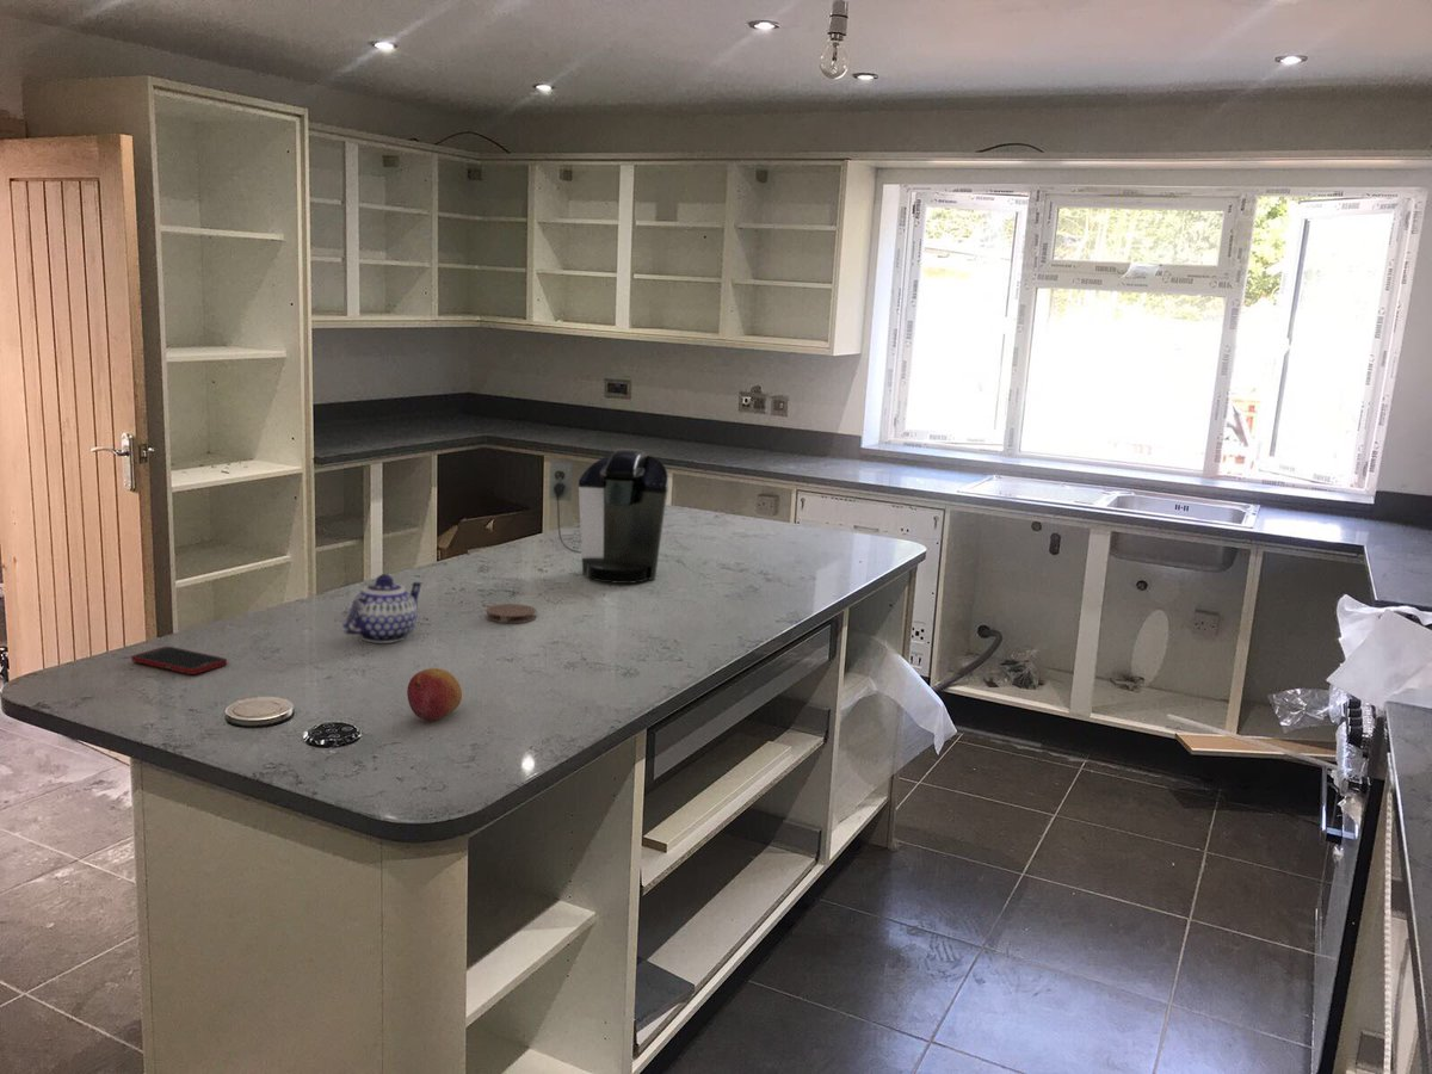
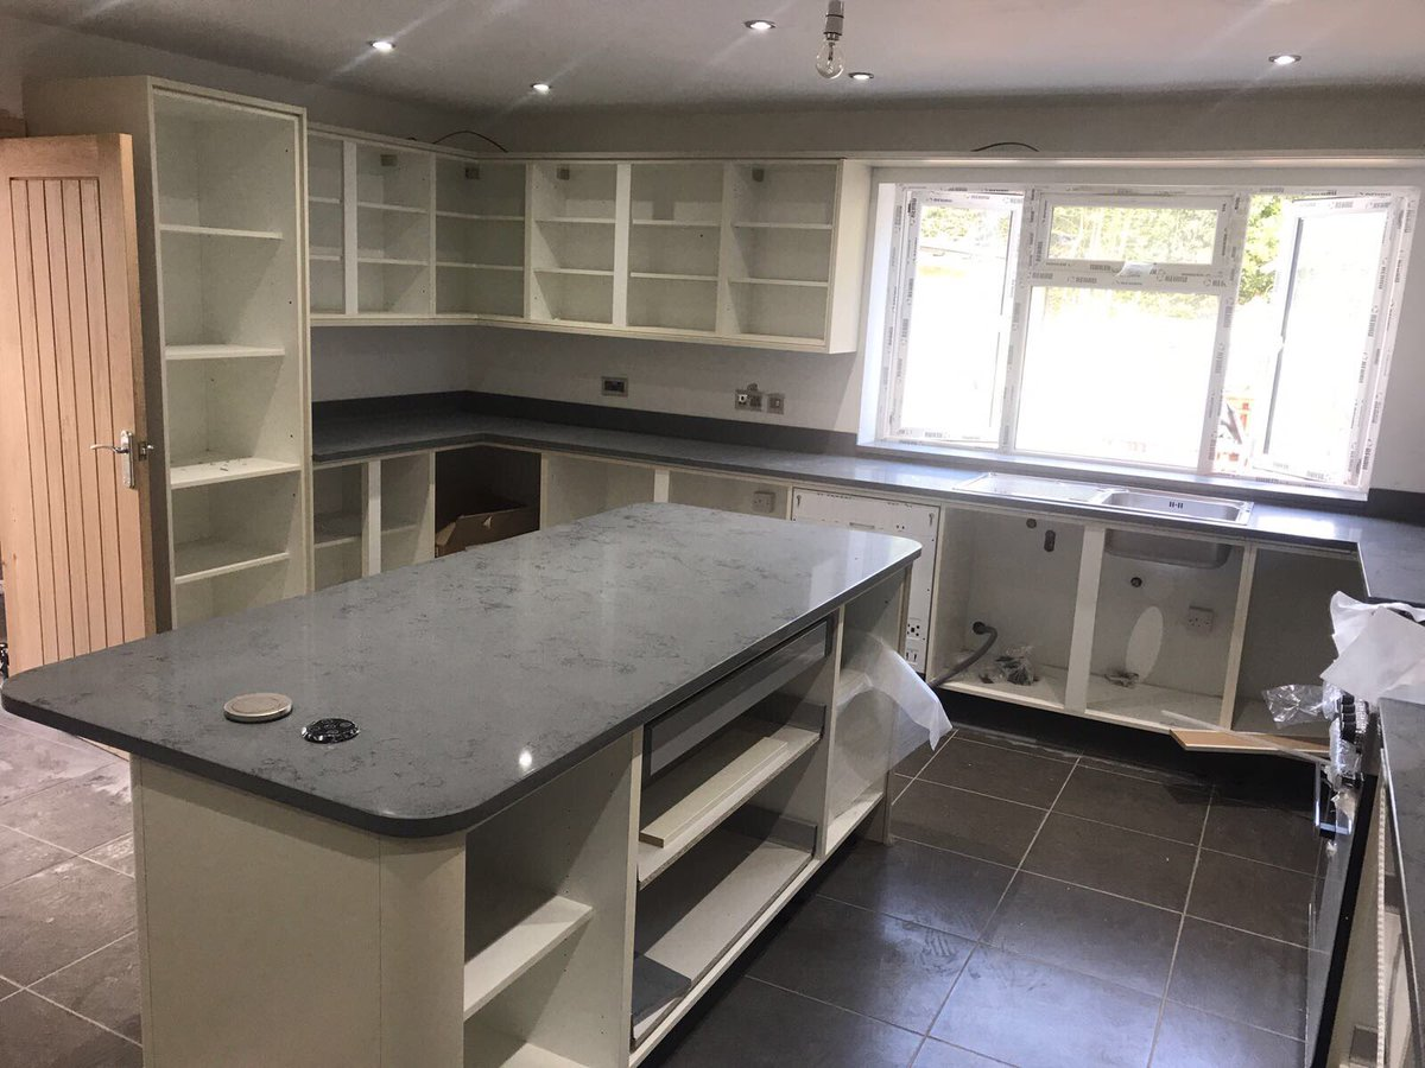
- teapot [341,573,424,644]
- coaster [484,603,538,624]
- coffee maker [548,448,669,585]
- cell phone [130,646,228,675]
- fruit [406,667,463,722]
